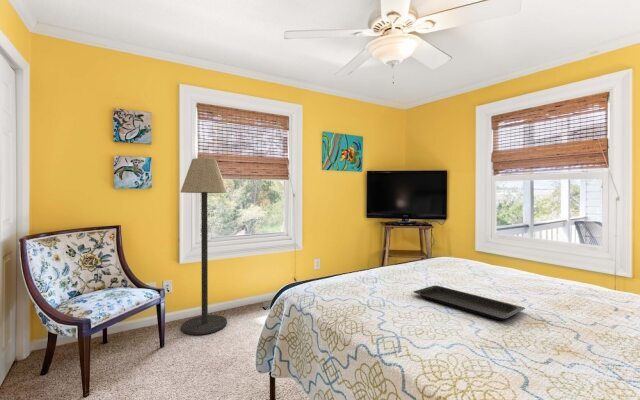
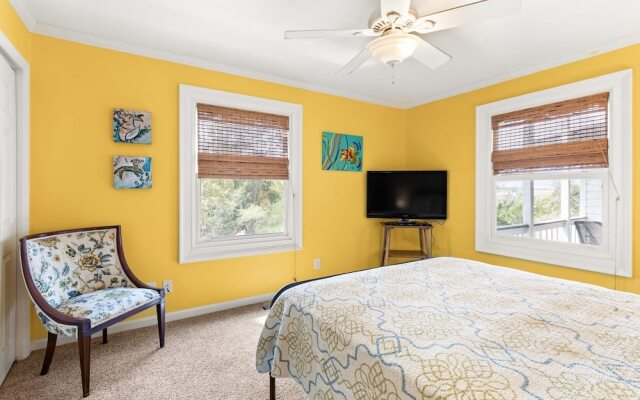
- floor lamp [180,157,228,336]
- serving tray [412,284,526,321]
